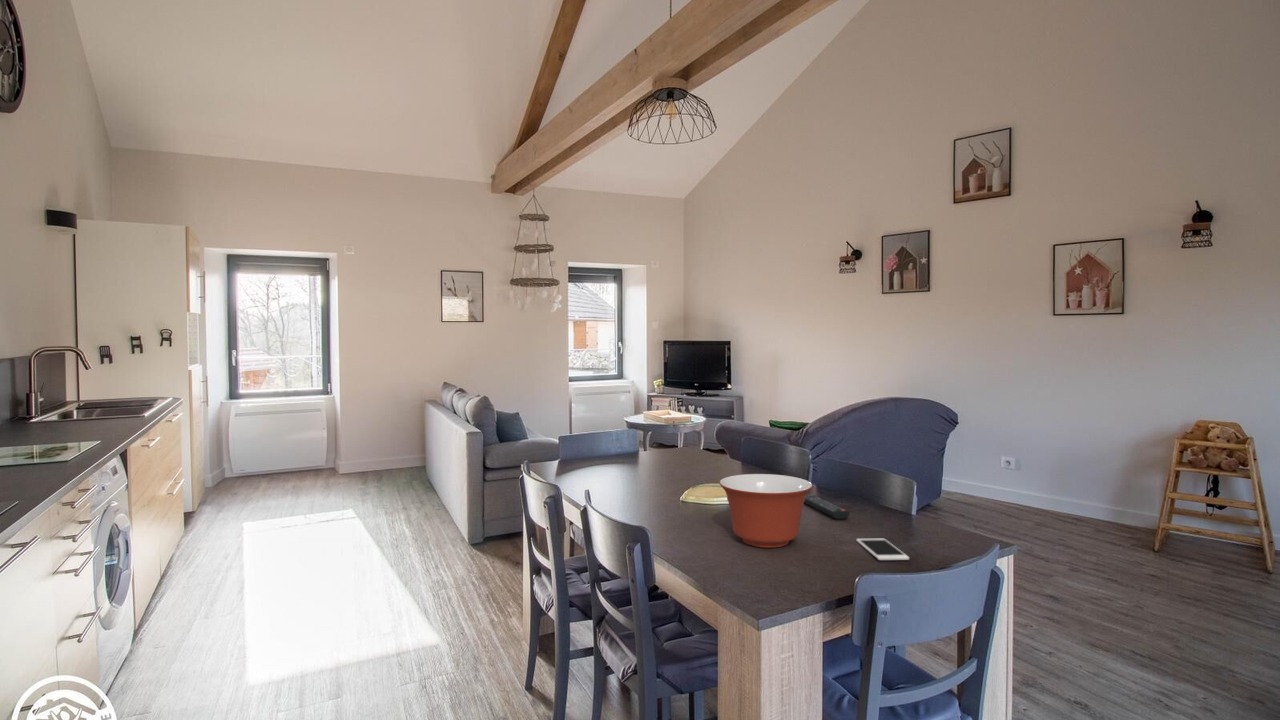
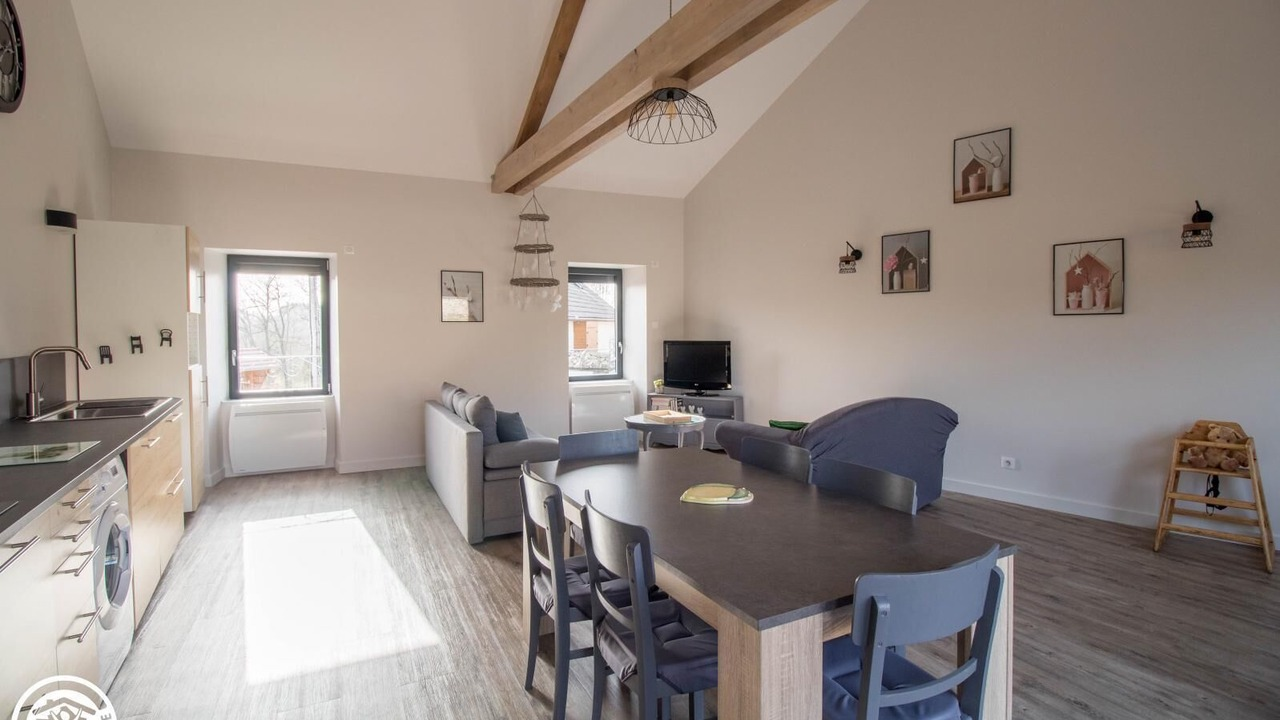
- mixing bowl [718,473,814,549]
- cell phone [855,538,910,561]
- remote control [804,494,851,520]
